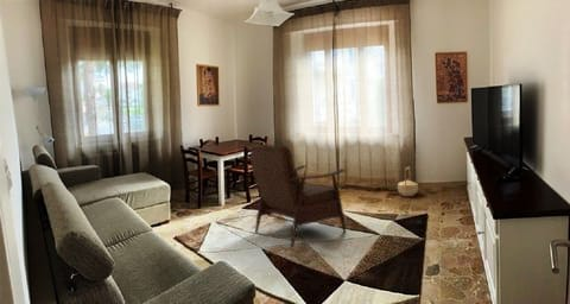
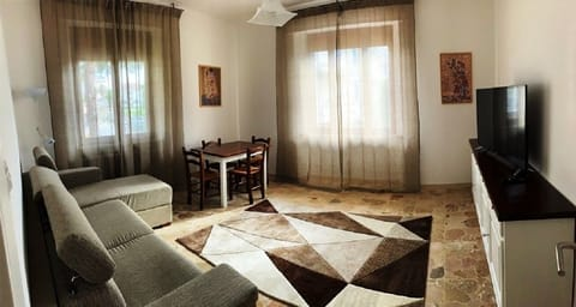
- armchair [249,144,347,248]
- basket [397,165,419,197]
